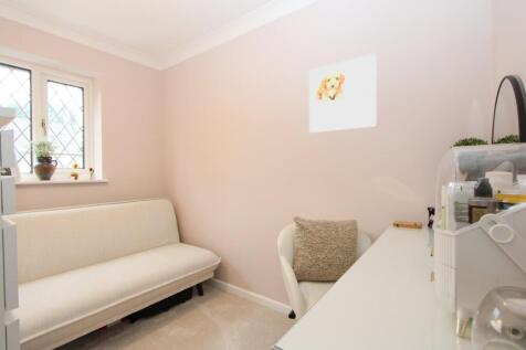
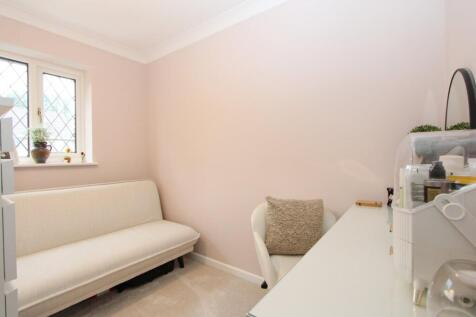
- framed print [308,52,378,134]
